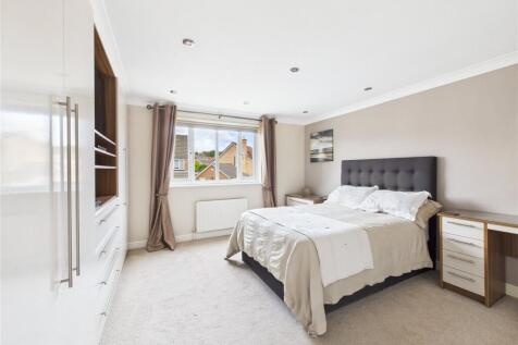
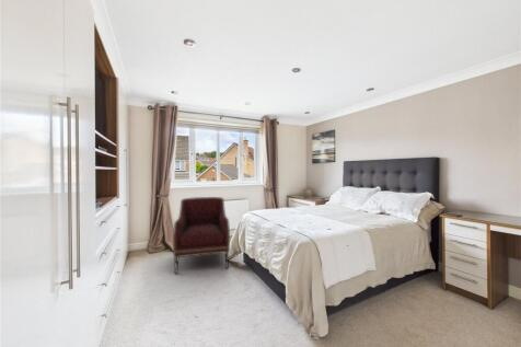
+ armchair [172,196,231,275]
